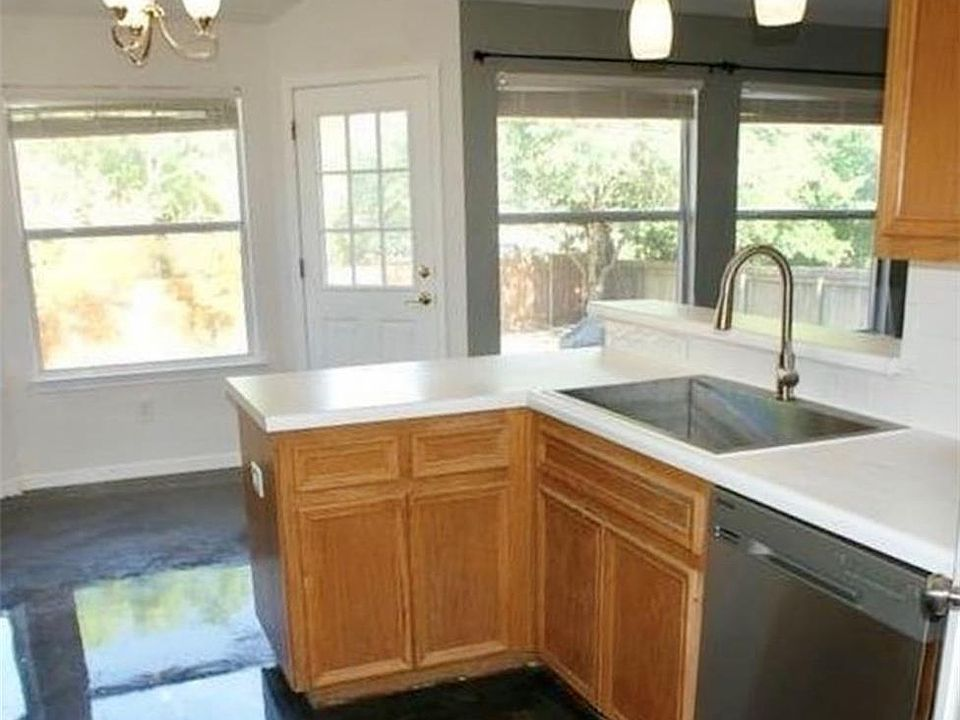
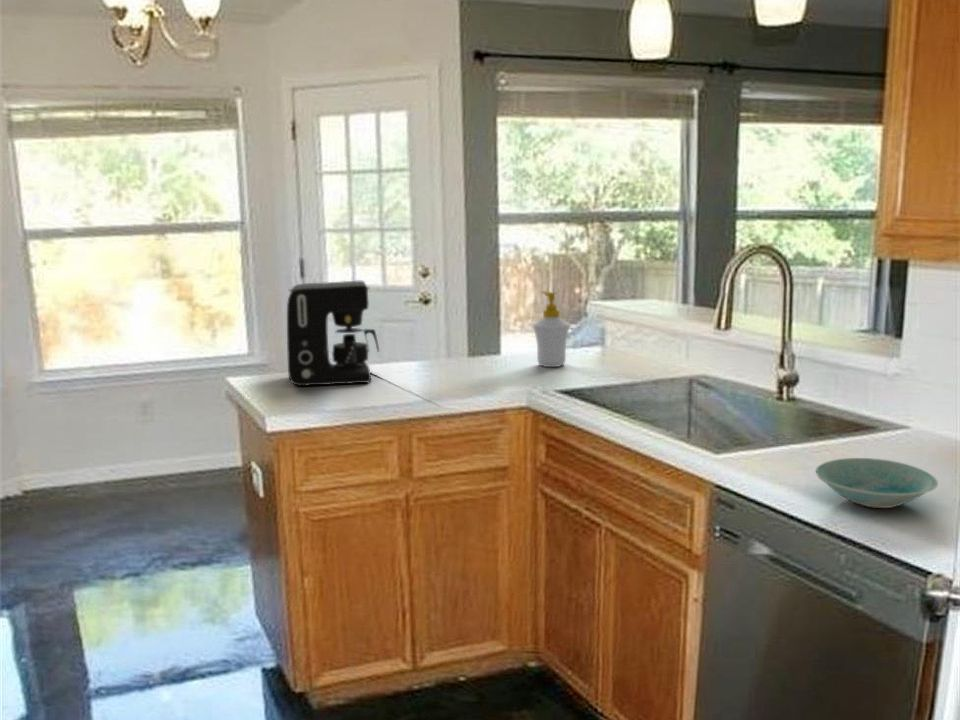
+ soap bottle [532,290,571,368]
+ bowl [815,457,939,509]
+ coffee maker [286,280,380,387]
